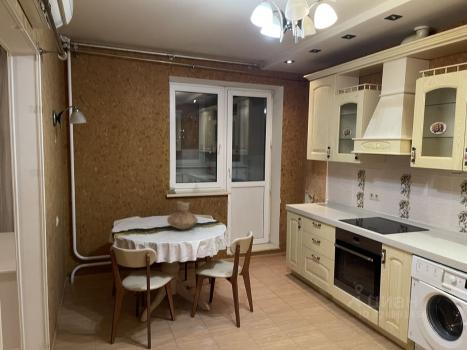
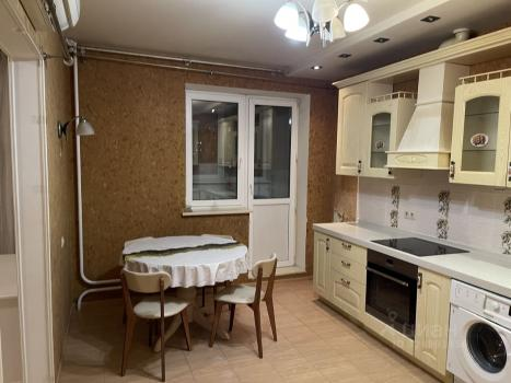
- vase [166,200,199,231]
